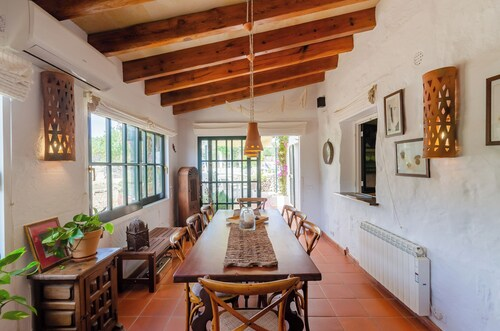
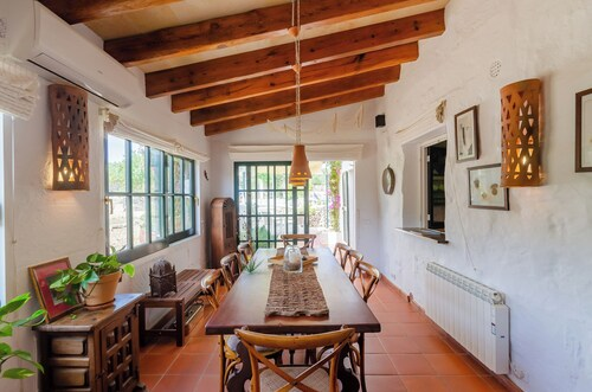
+ succulent plant [238,252,266,274]
